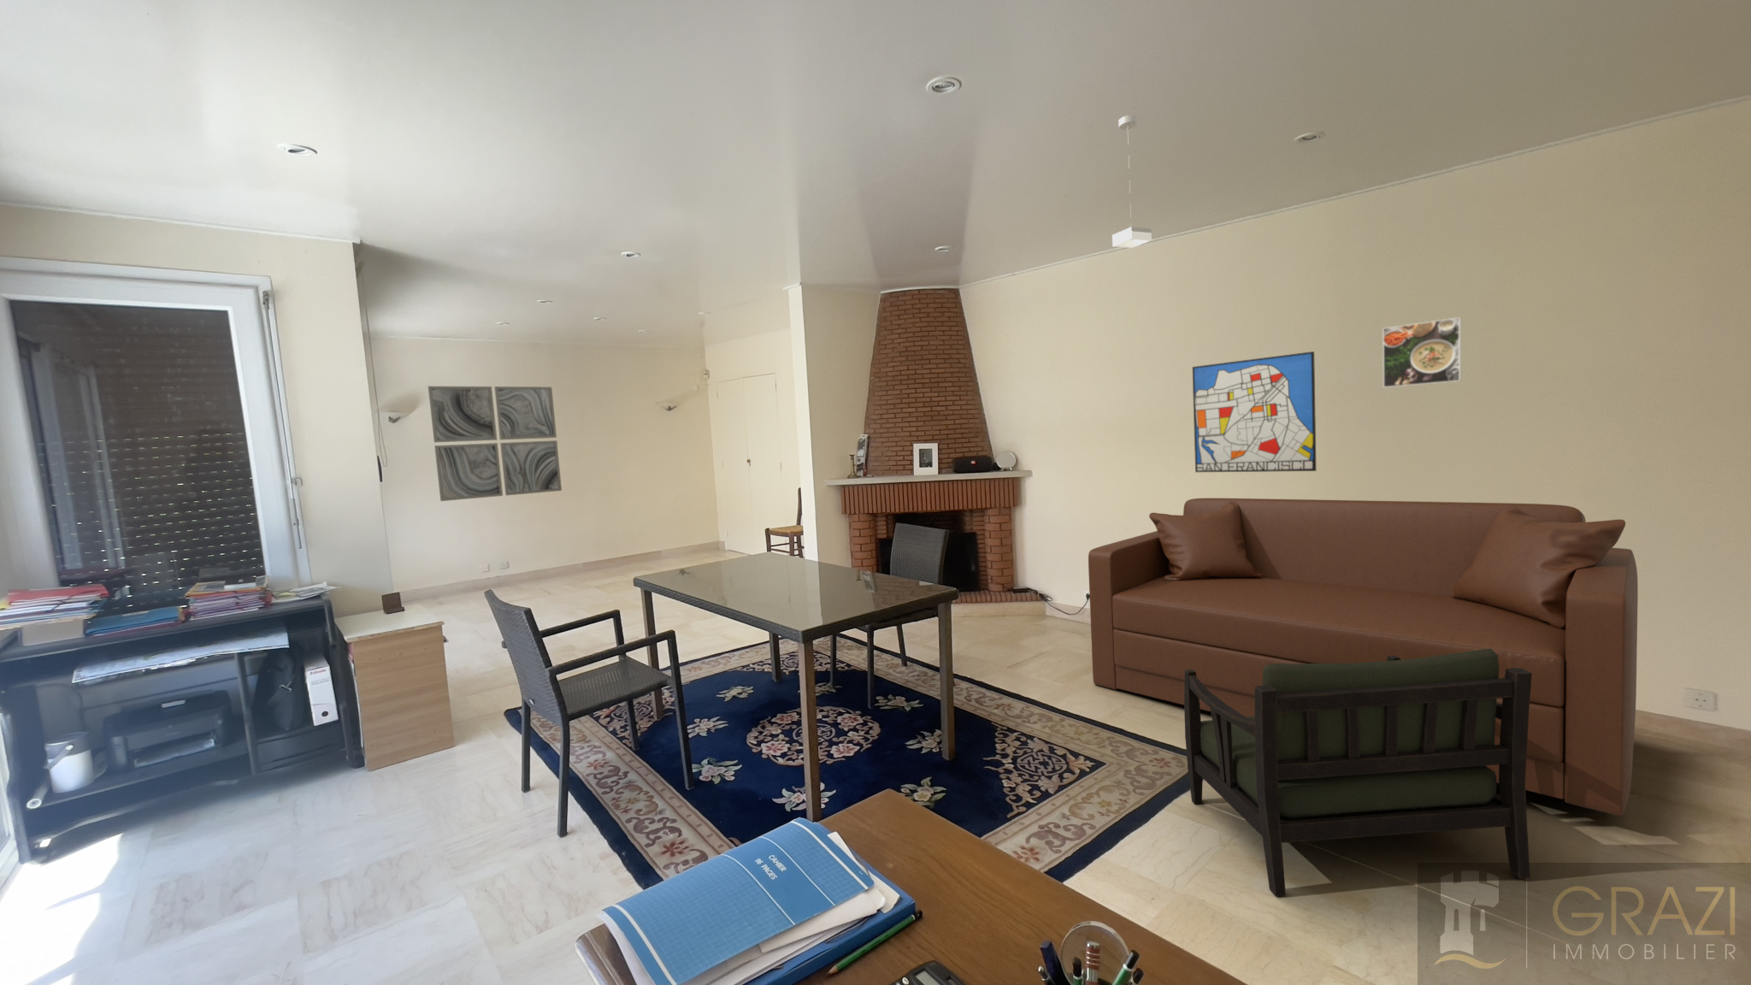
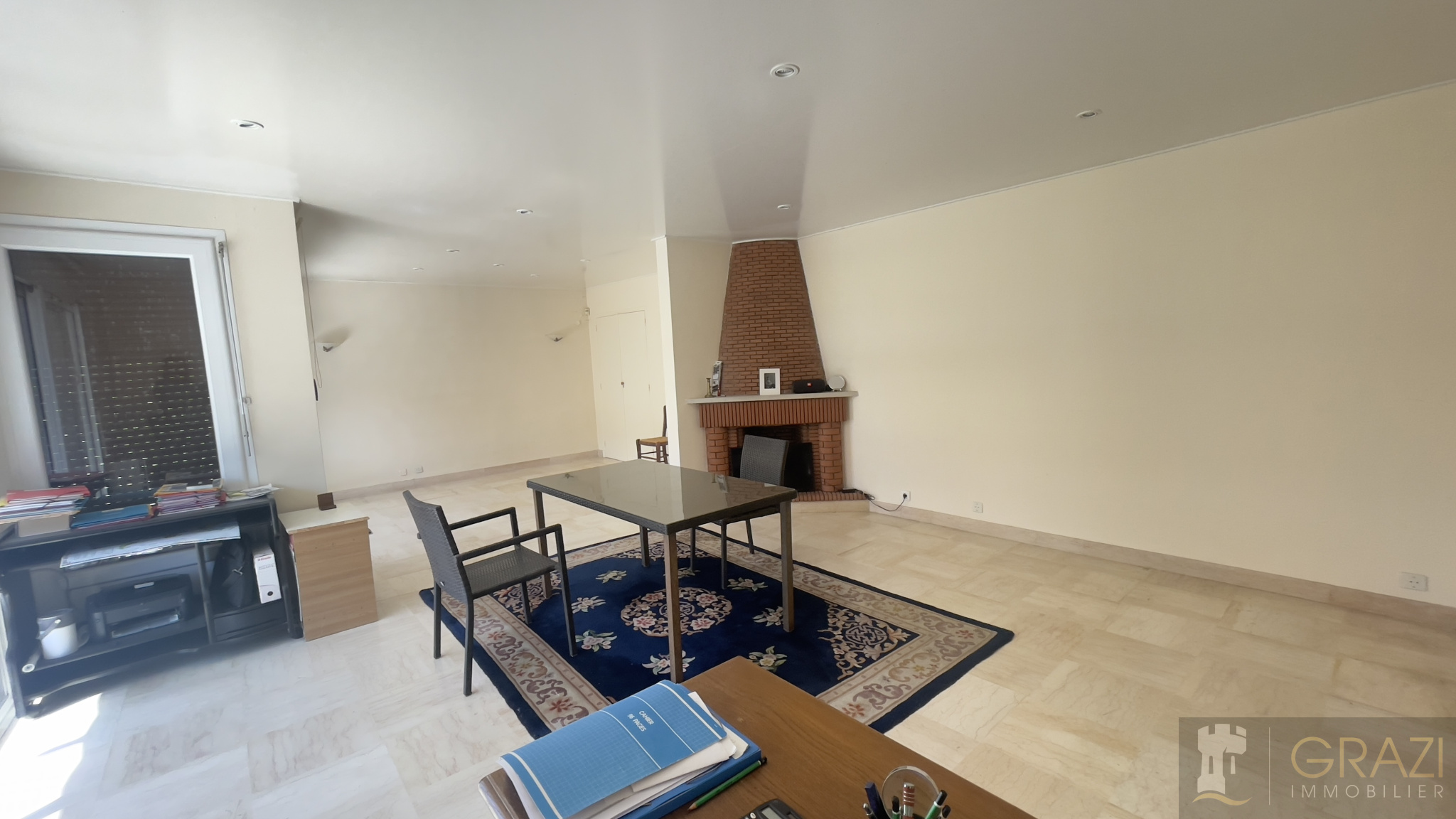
- wall art [1192,350,1318,473]
- sofa [1087,498,1639,817]
- armchair [1183,649,1532,897]
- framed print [1382,316,1462,388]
- pendant lamp [1111,114,1152,249]
- wall art [427,386,563,502]
